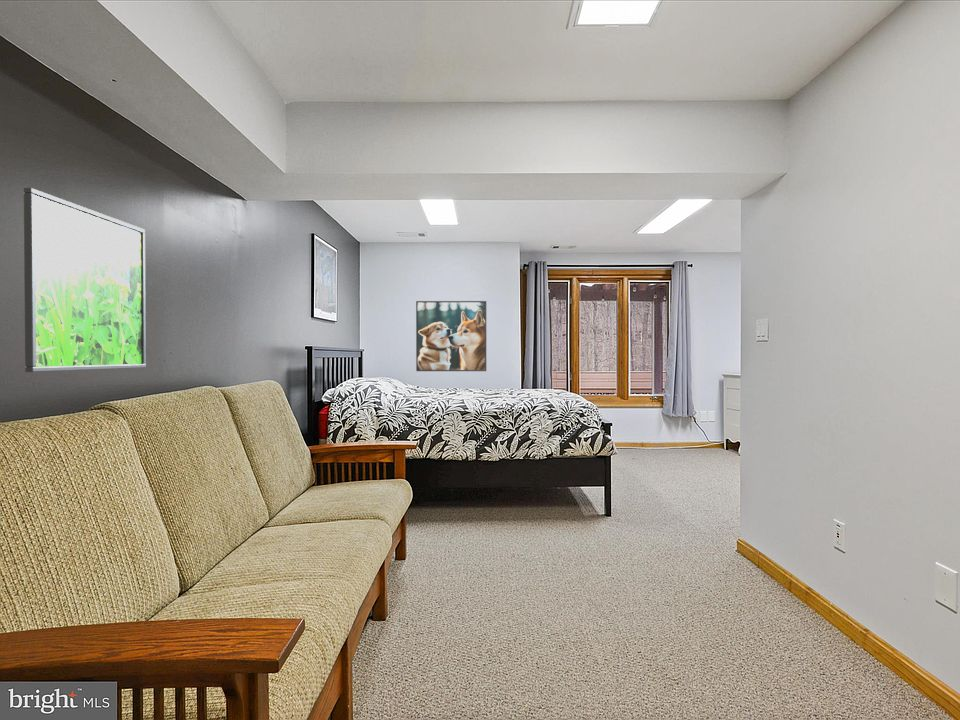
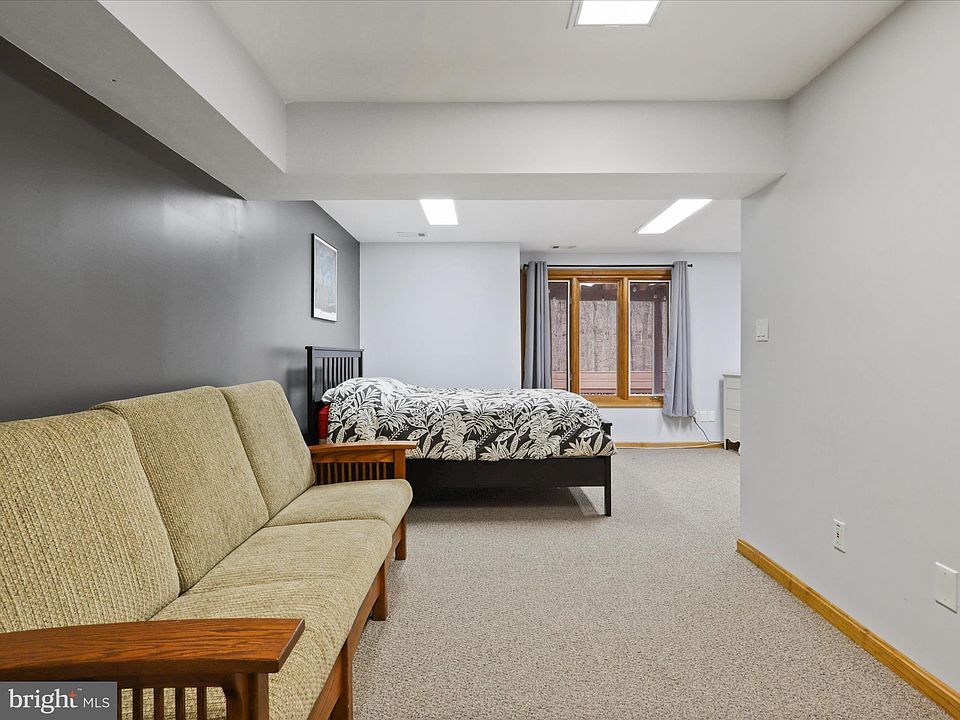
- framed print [415,300,487,372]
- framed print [23,187,147,373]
